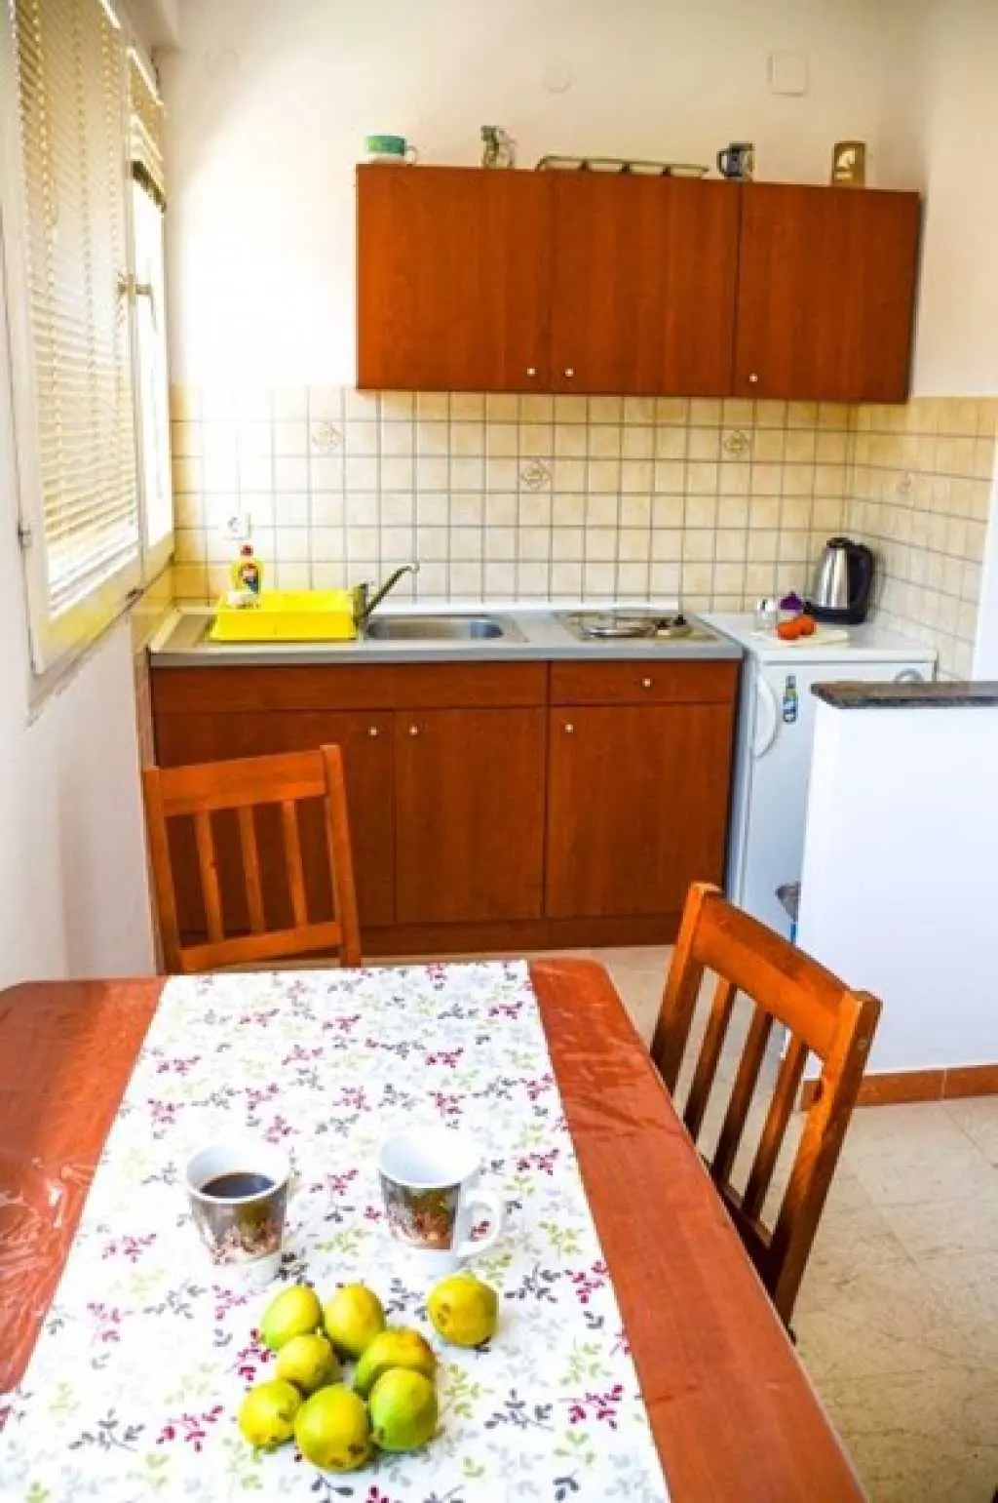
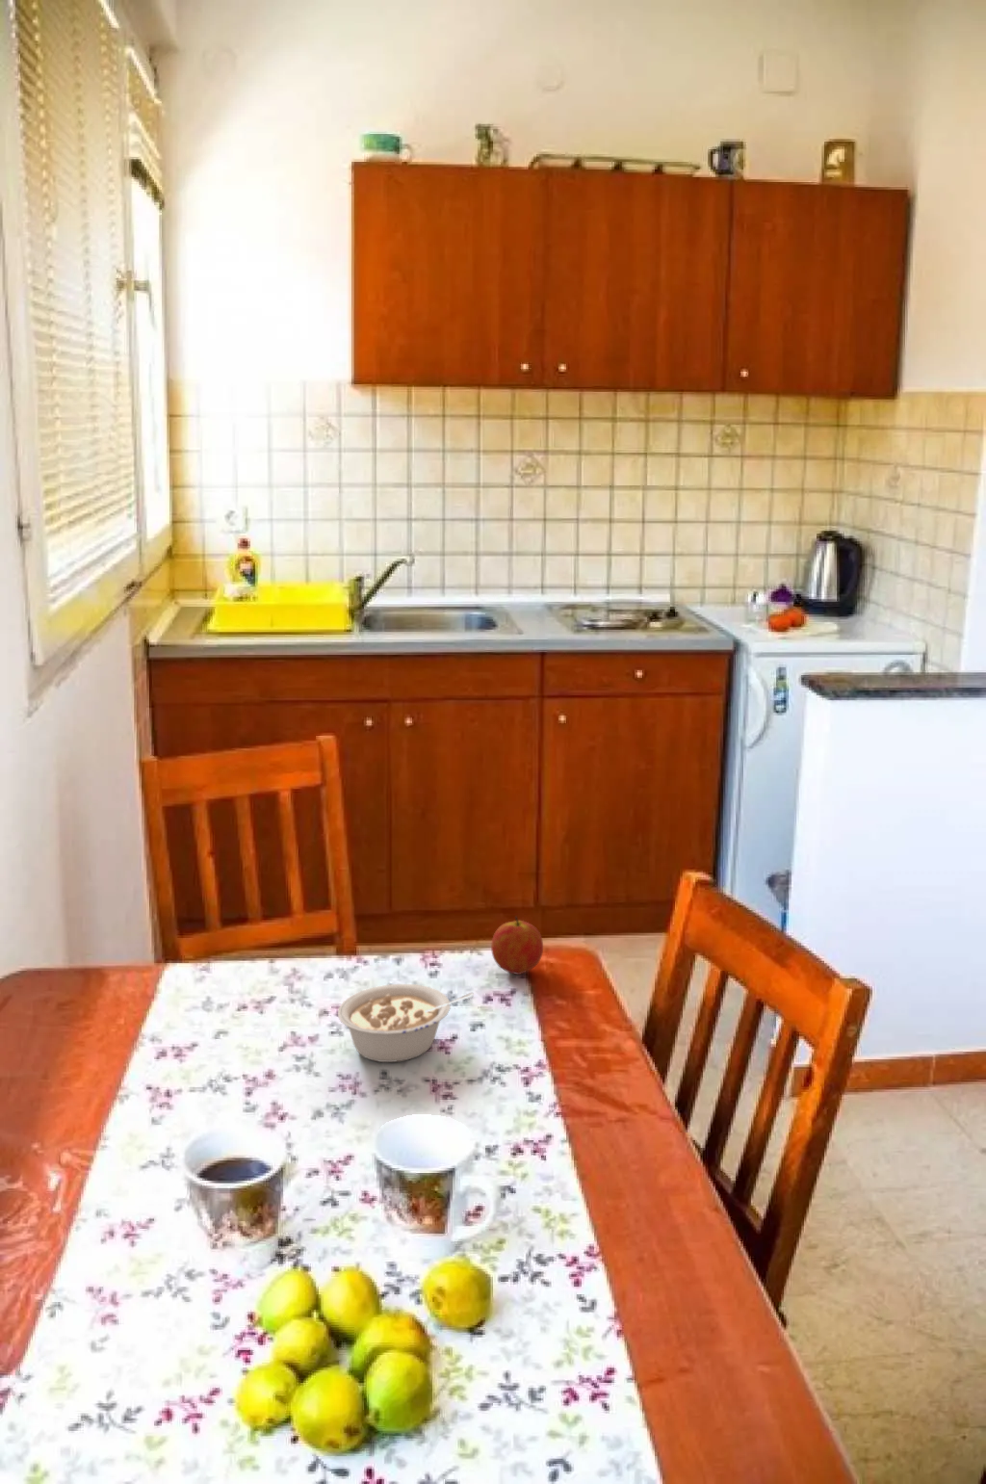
+ legume [337,983,474,1063]
+ fruit [490,915,544,976]
